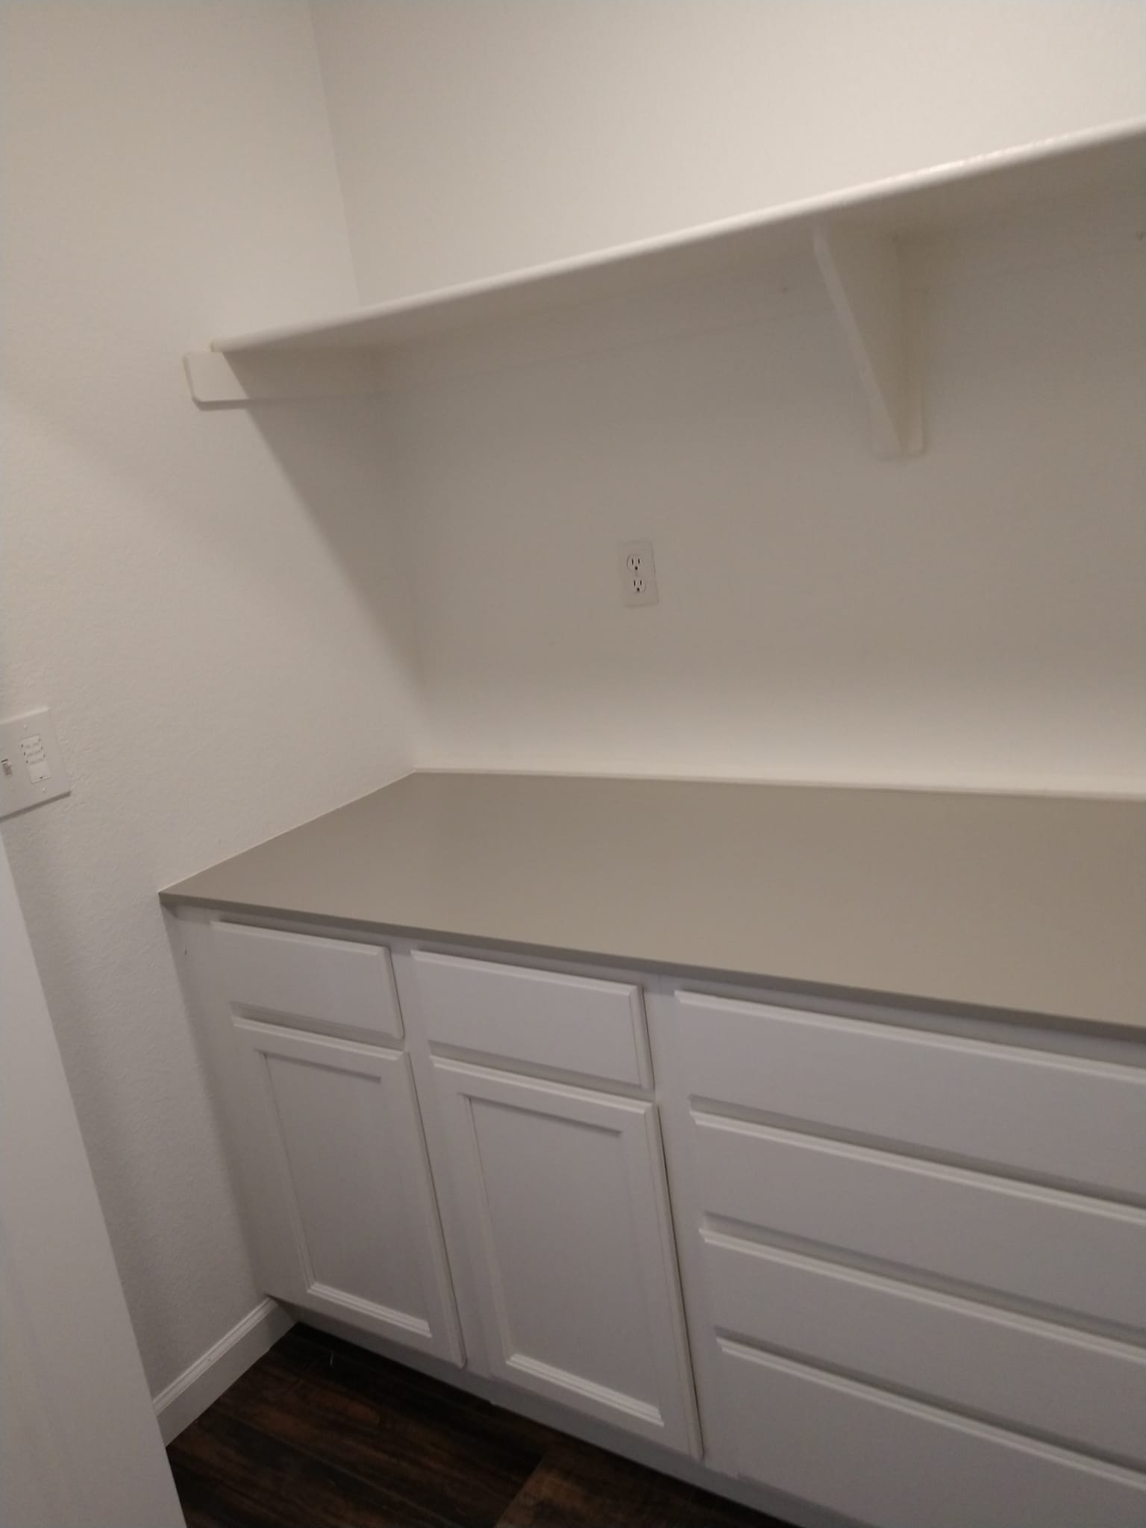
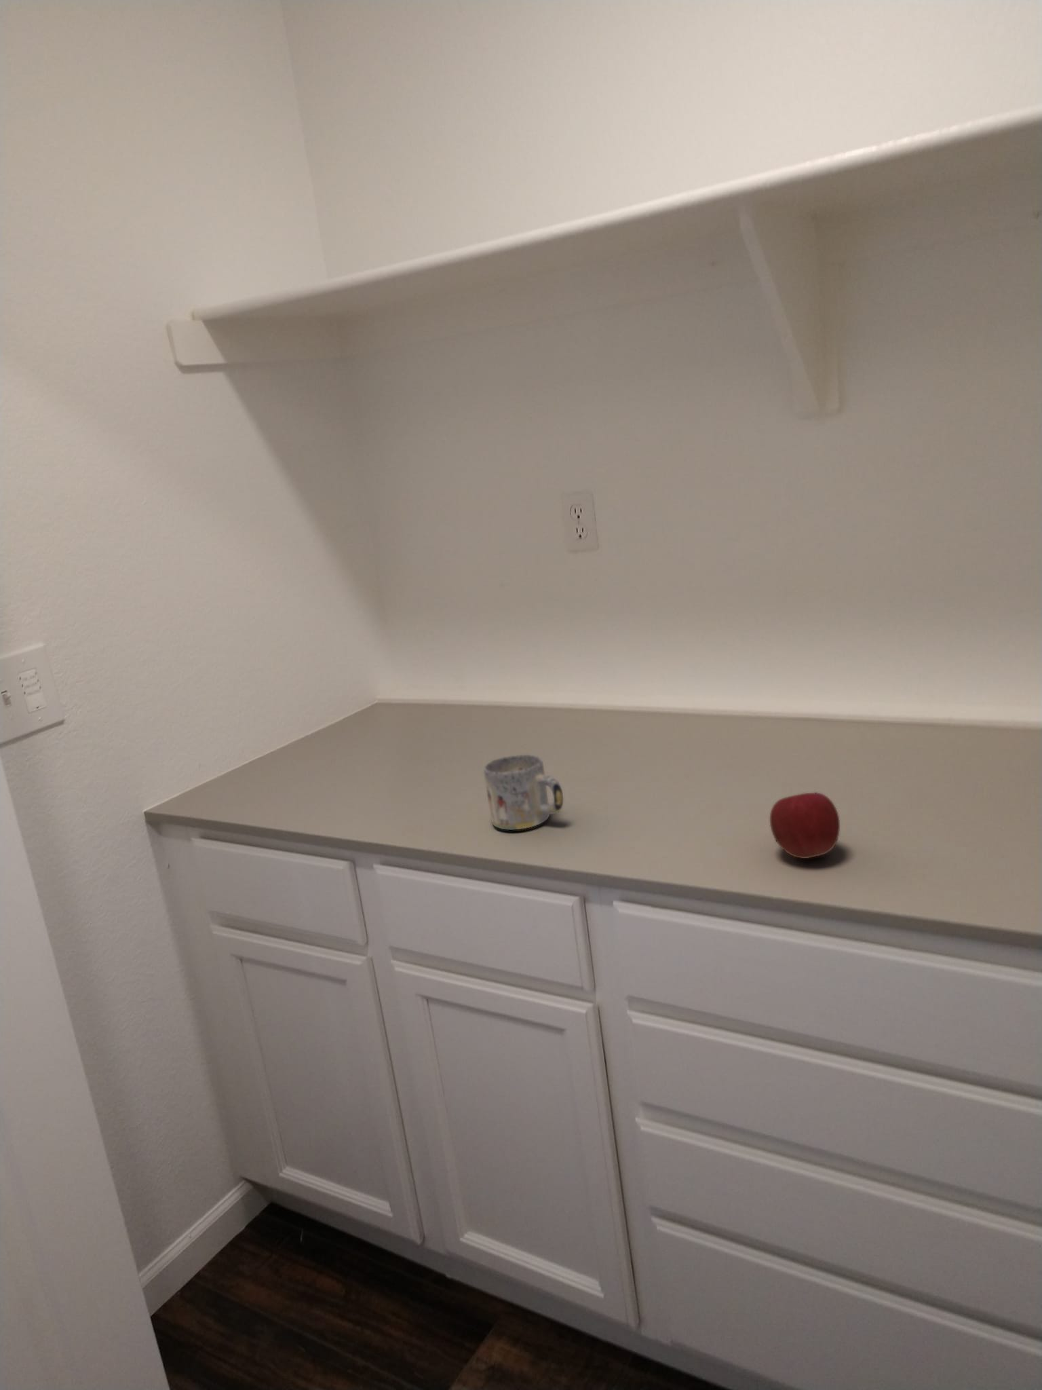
+ mug [483,754,564,831]
+ apple [769,792,841,859]
